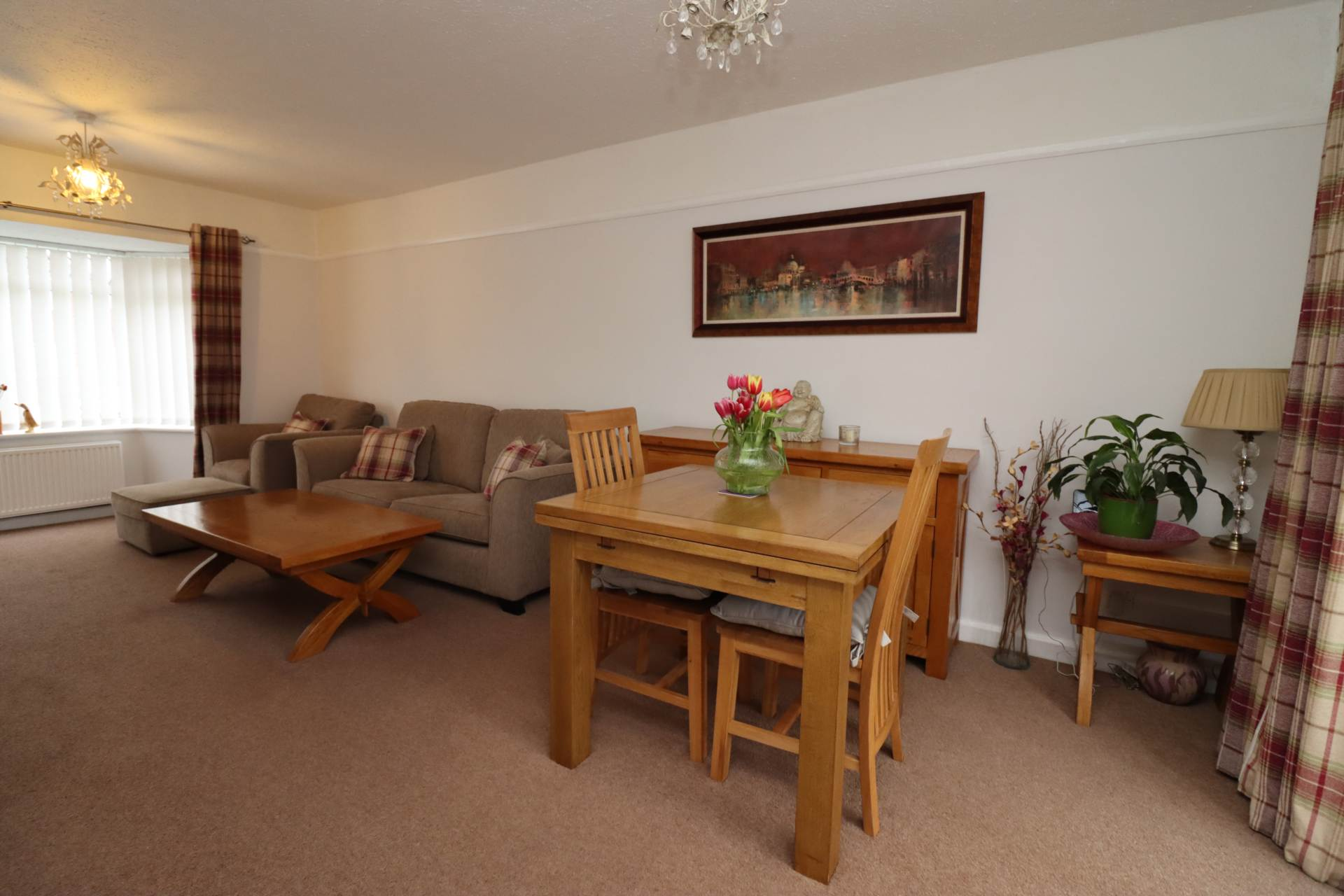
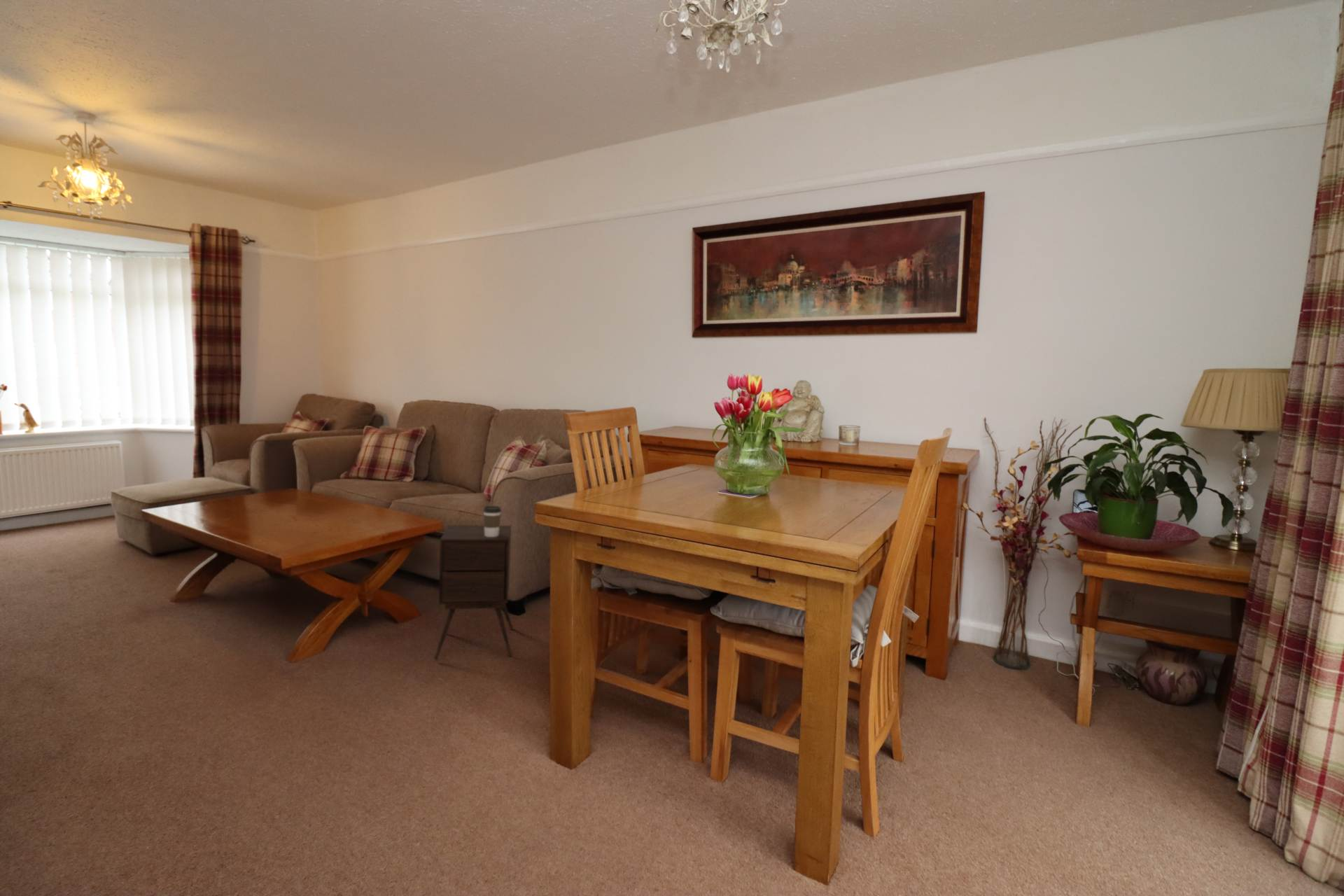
+ coffee cup [482,505,502,537]
+ side table [434,524,514,660]
